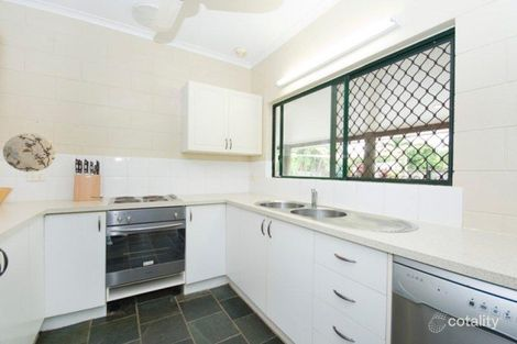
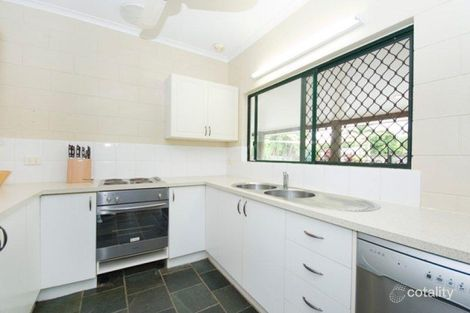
- decorative plate [2,133,56,173]
